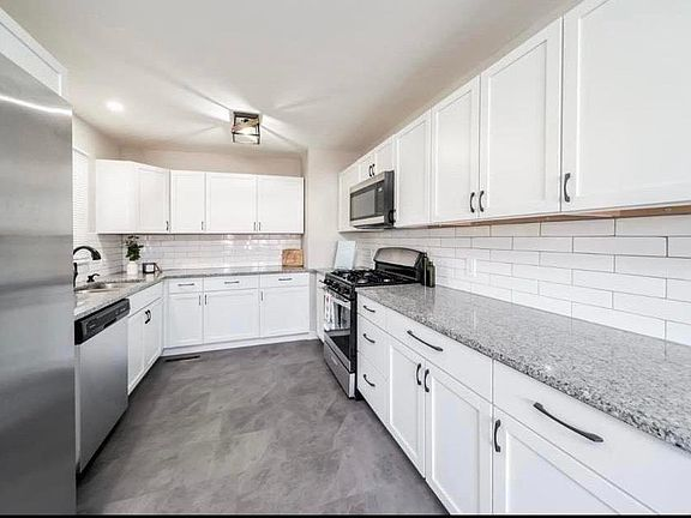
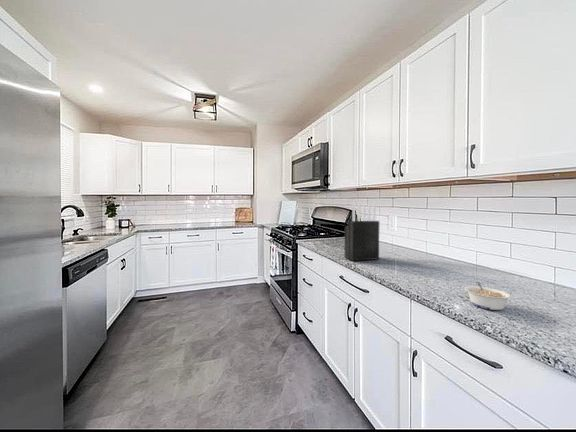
+ legume [464,281,513,311]
+ knife block [344,200,380,262]
